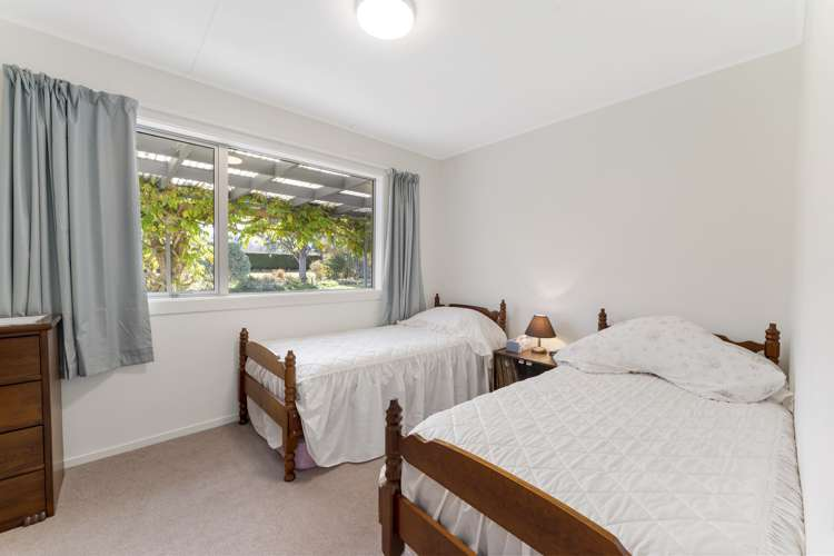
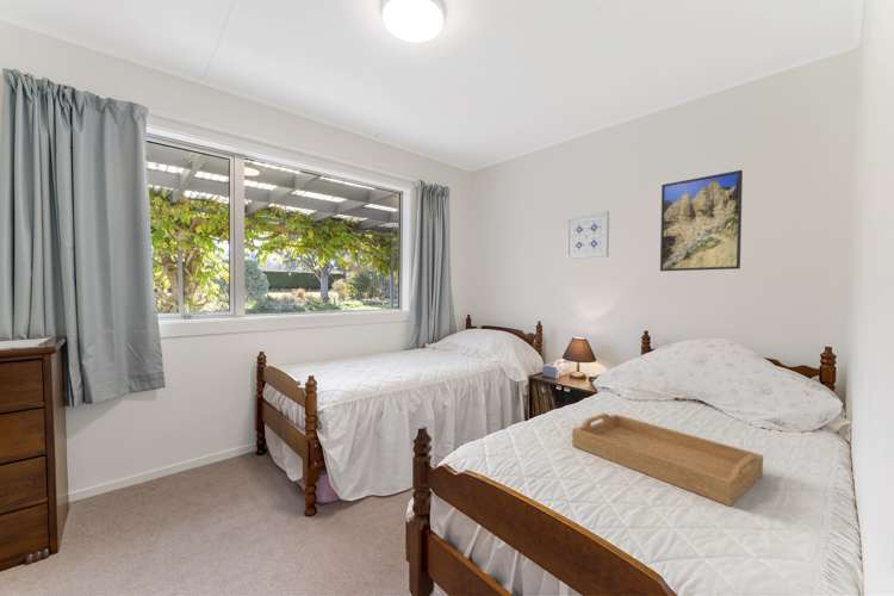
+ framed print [659,169,744,272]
+ serving tray [571,412,764,507]
+ wall art [565,210,610,260]
